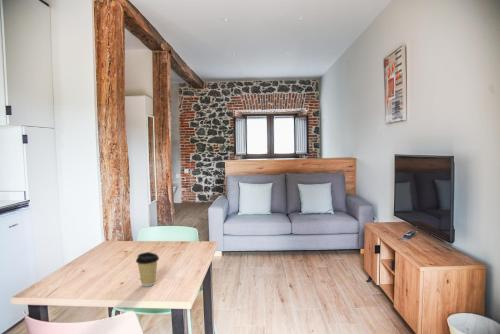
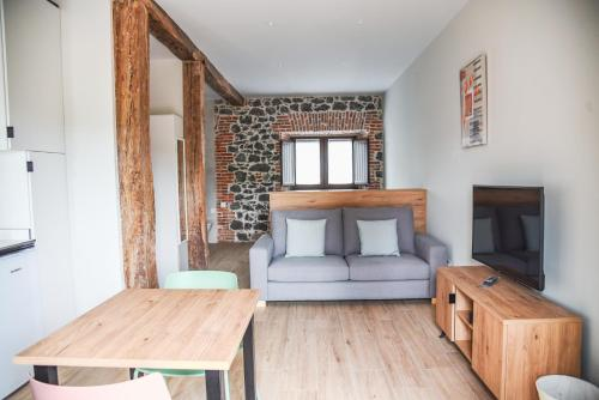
- coffee cup [135,251,160,287]
